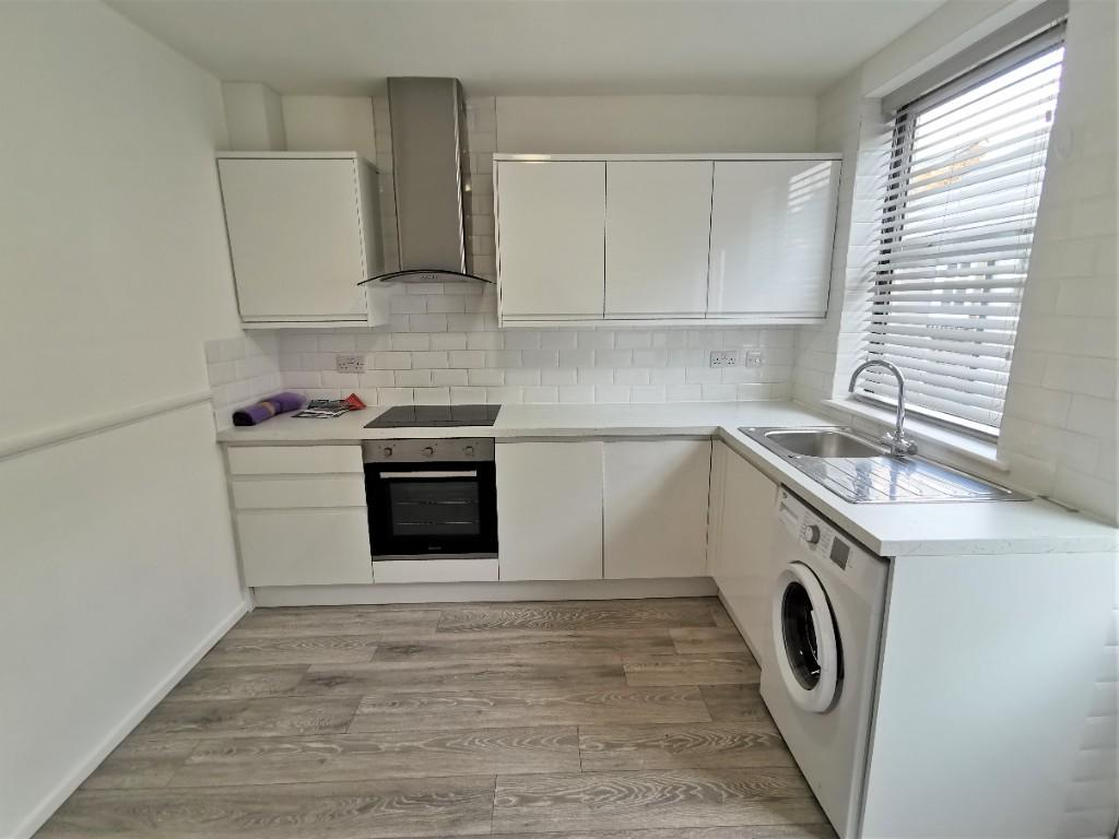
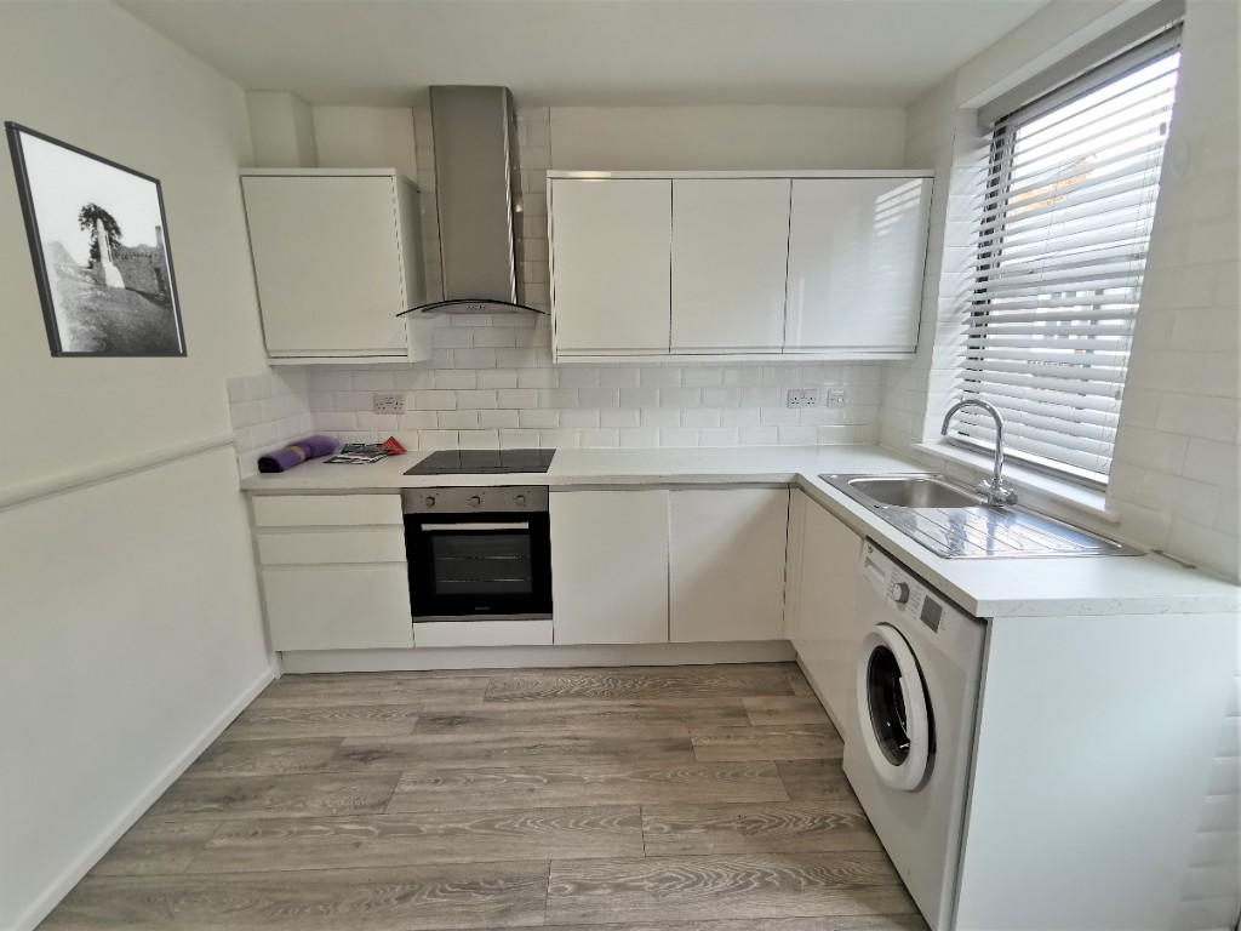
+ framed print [2,120,189,359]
